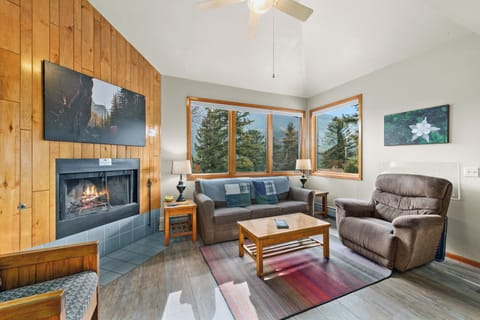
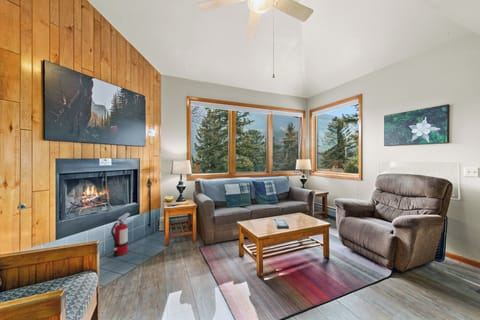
+ fire extinguisher [110,212,131,257]
